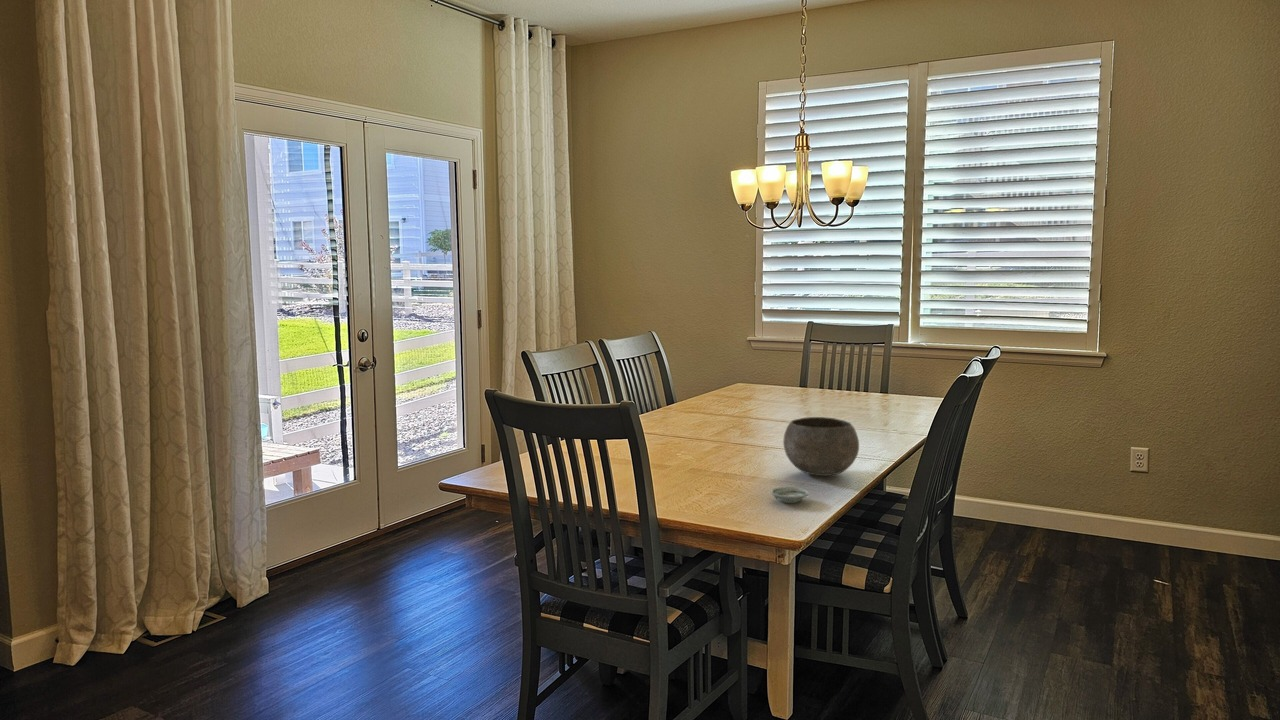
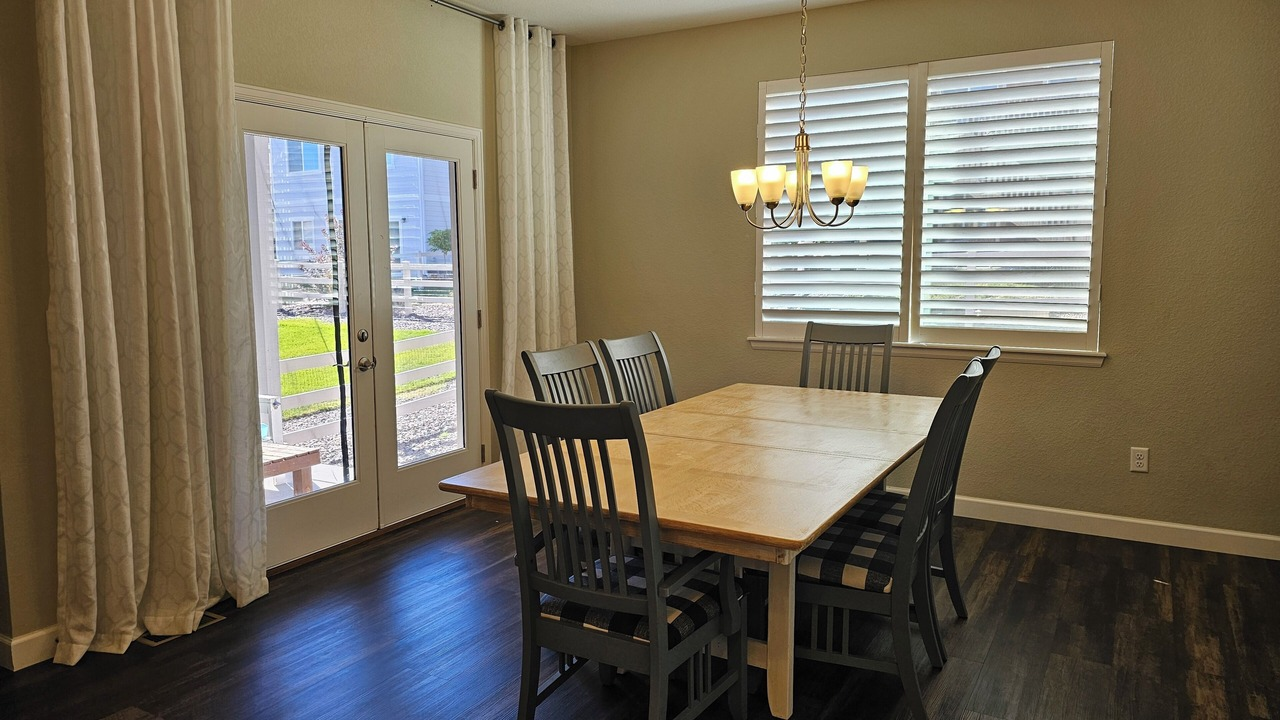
- saucer [770,486,810,504]
- bowl [782,416,860,477]
